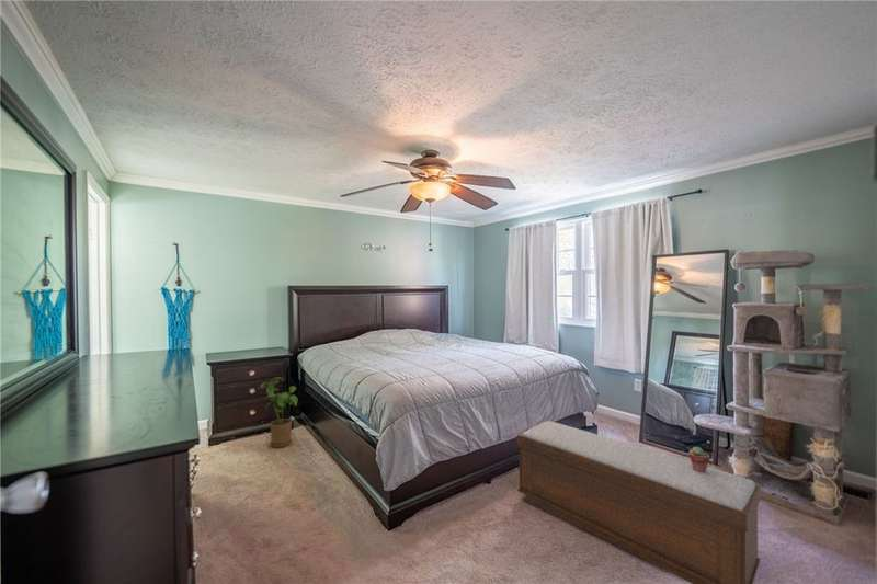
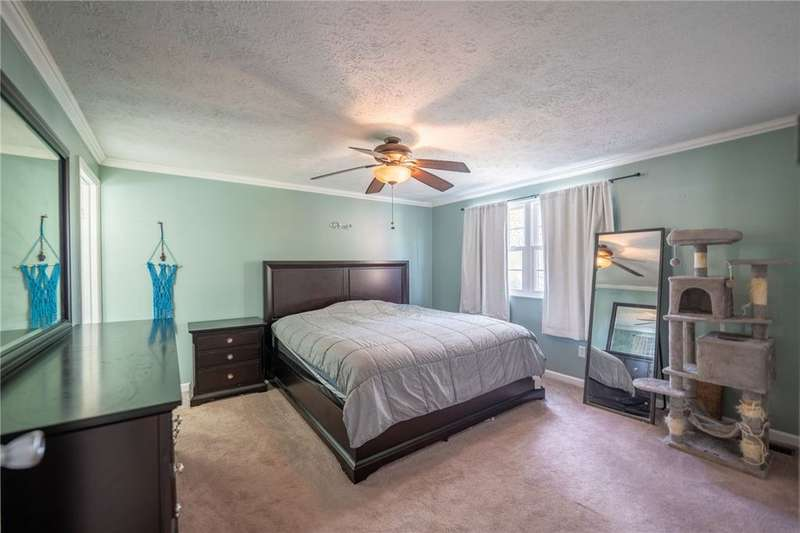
- potted succulent [687,446,710,473]
- bench [516,420,761,584]
- house plant [258,376,299,448]
